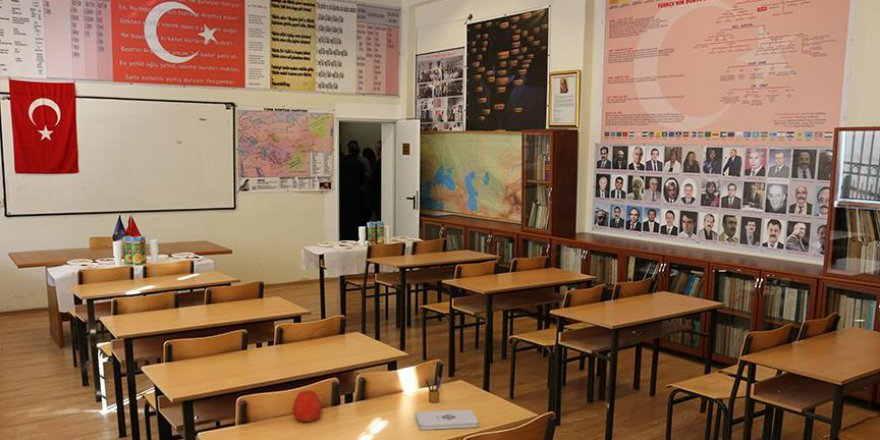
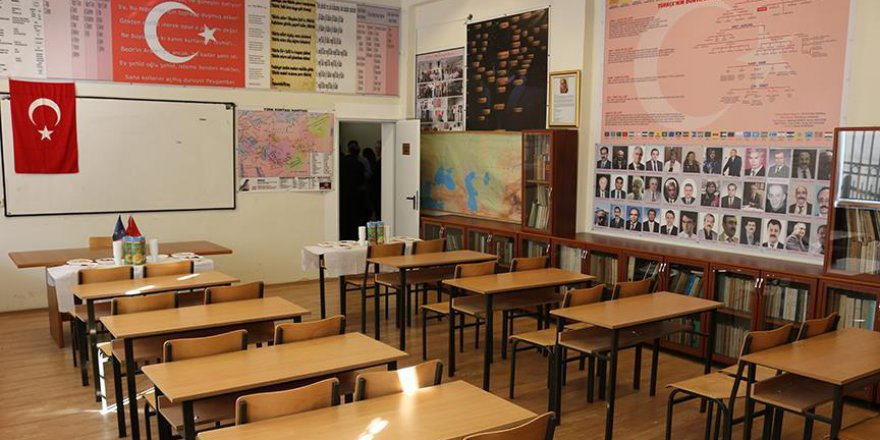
- notepad [414,409,479,431]
- pencil box [424,375,445,404]
- apple [292,389,323,423]
